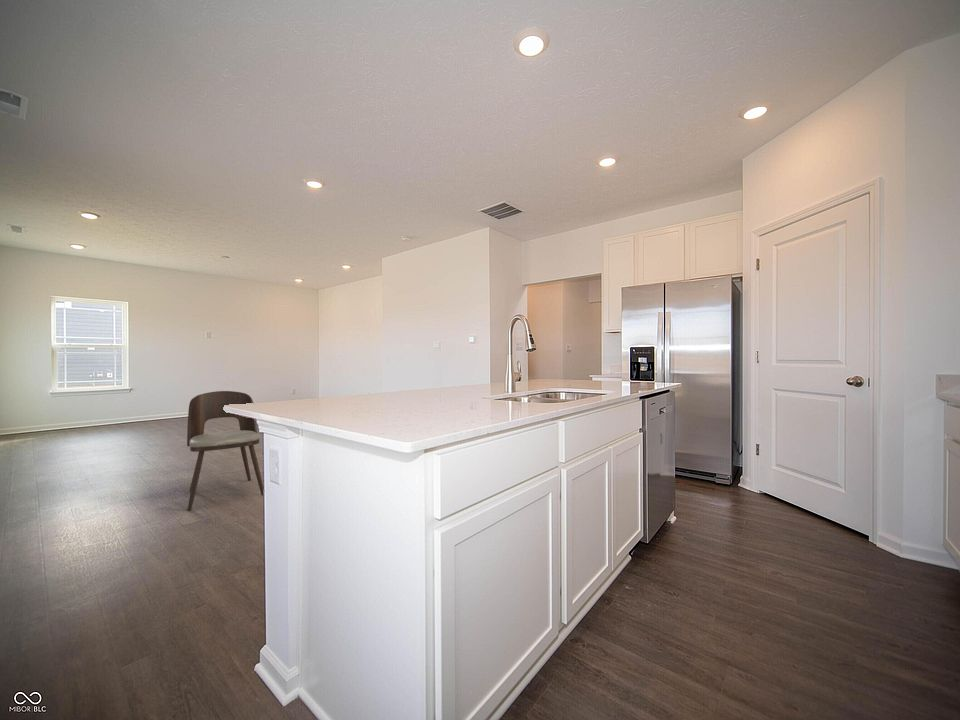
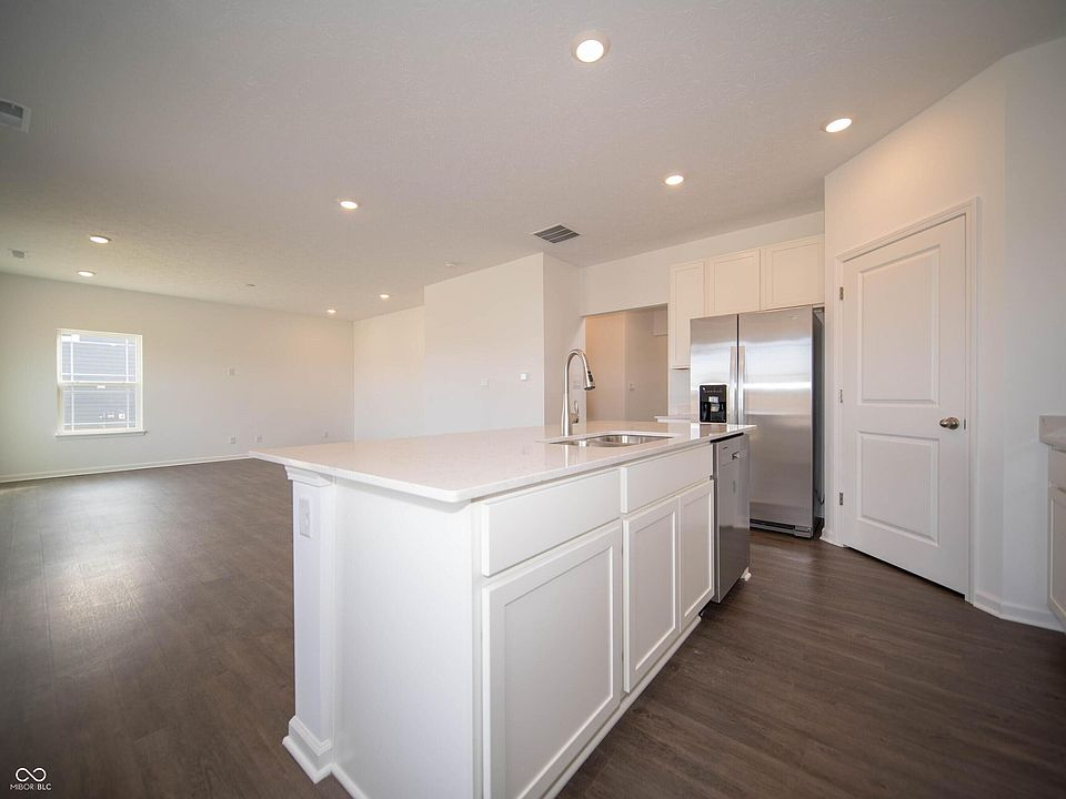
- dining chair [186,390,264,511]
